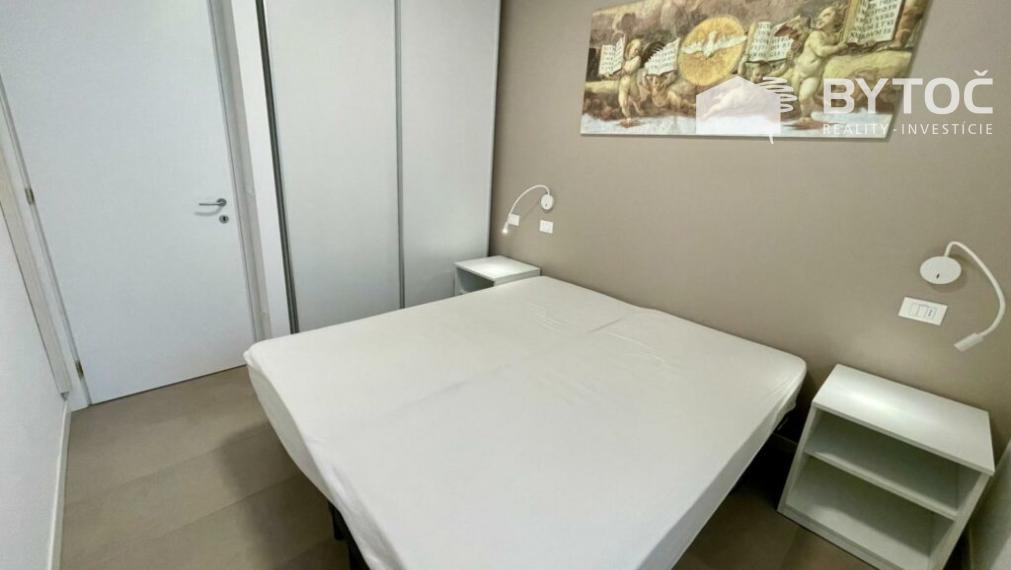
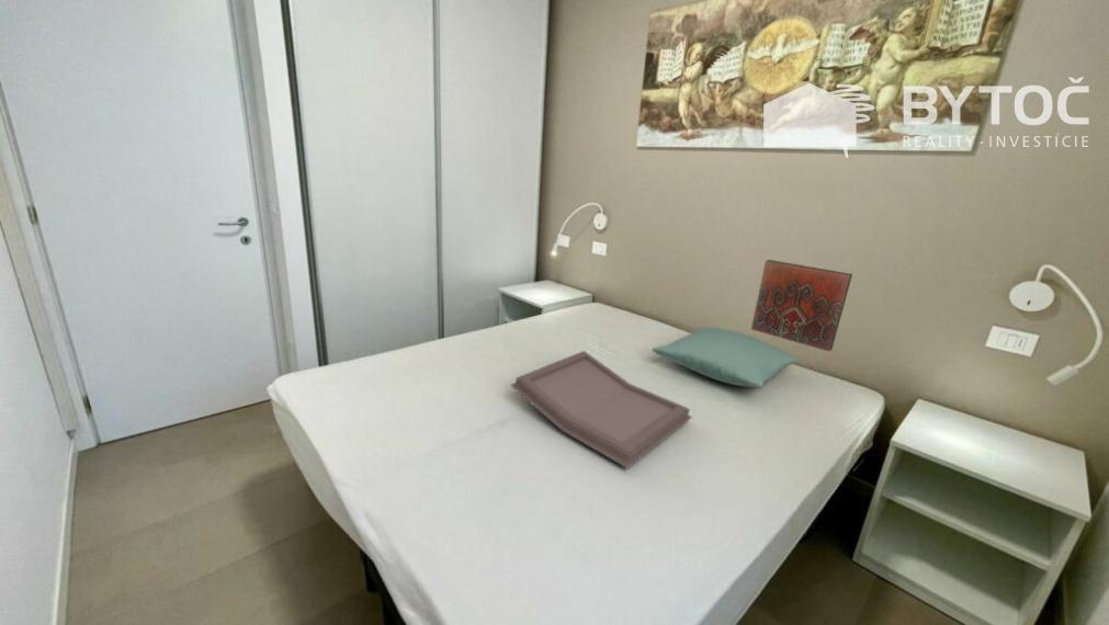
+ serving tray [510,350,693,469]
+ decorative tile [750,259,853,353]
+ pillow [650,326,801,388]
